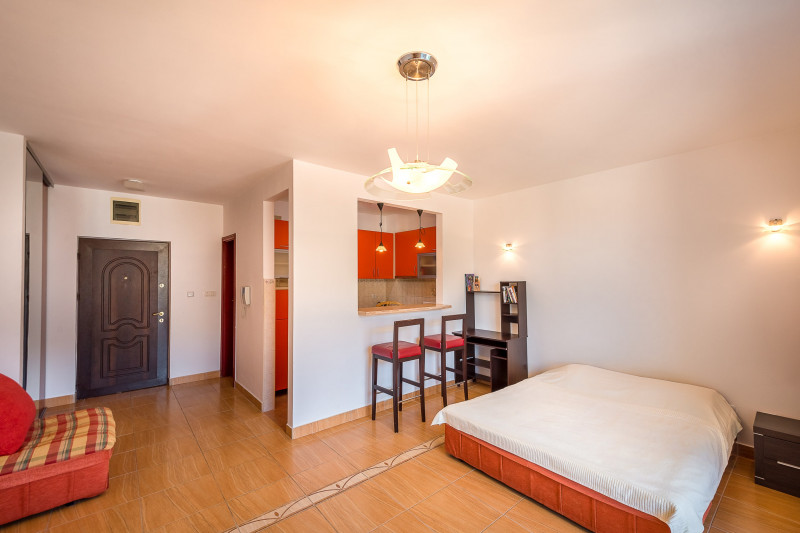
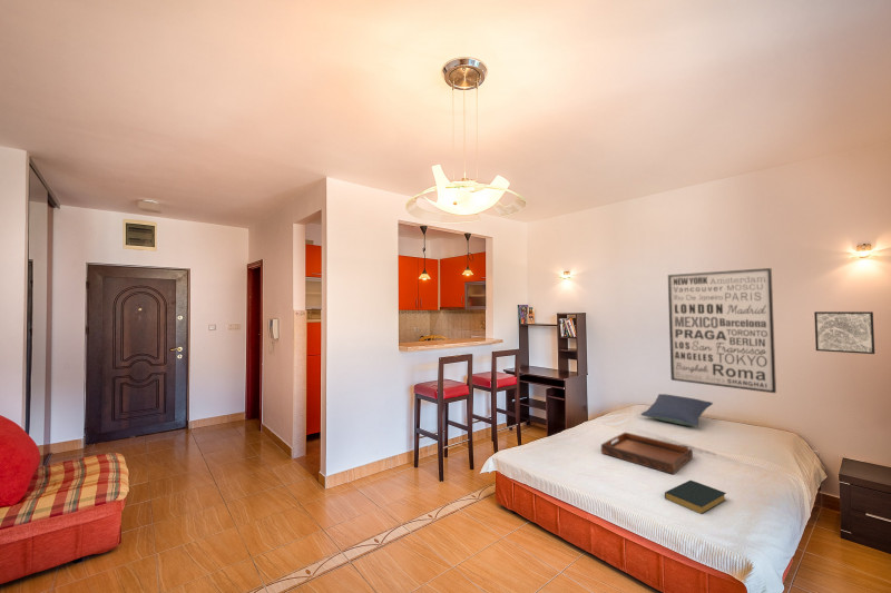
+ wall art [667,267,777,394]
+ pillow [639,393,714,427]
+ serving tray [600,431,694,475]
+ wall art [813,310,875,355]
+ hardback book [664,480,727,515]
